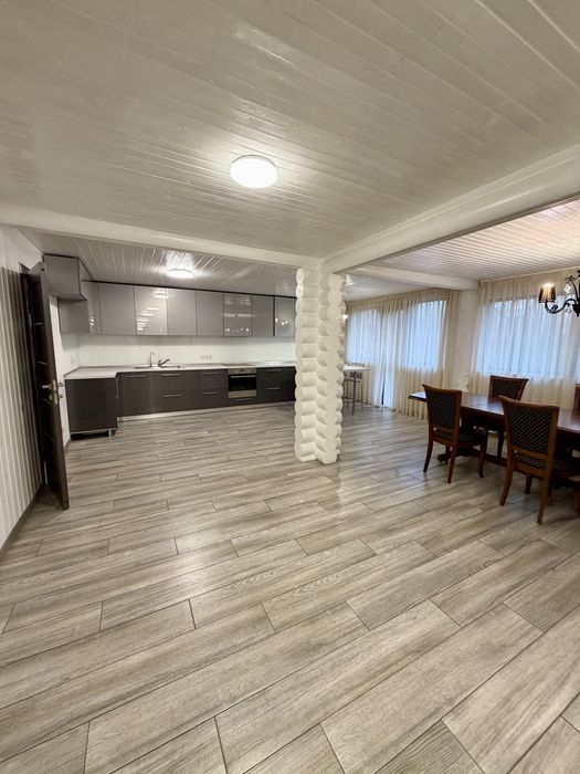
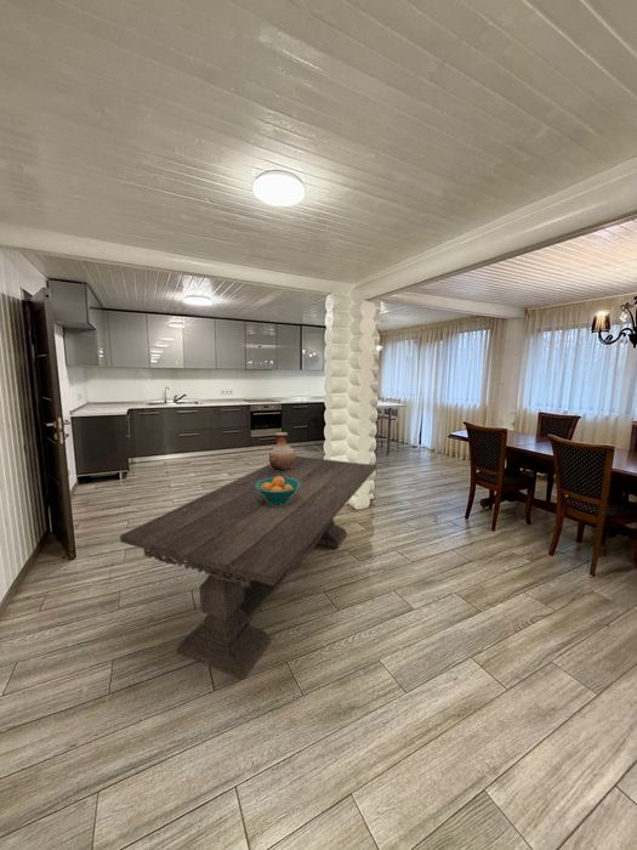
+ fruit bowl [256,476,300,505]
+ dining table [119,455,377,680]
+ vase [268,431,296,471]
